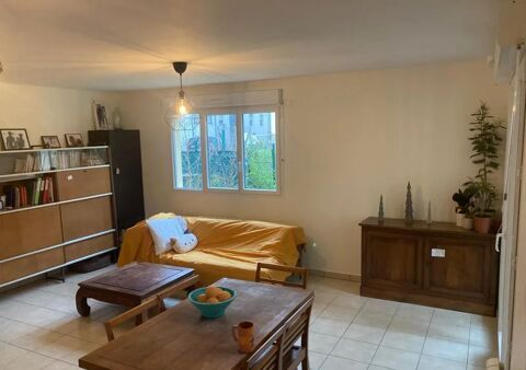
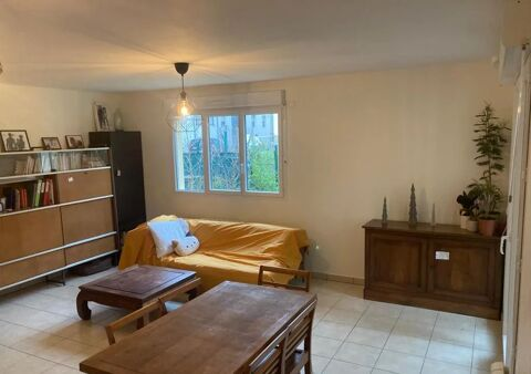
- fruit bowl [186,285,238,319]
- mug [230,321,255,355]
